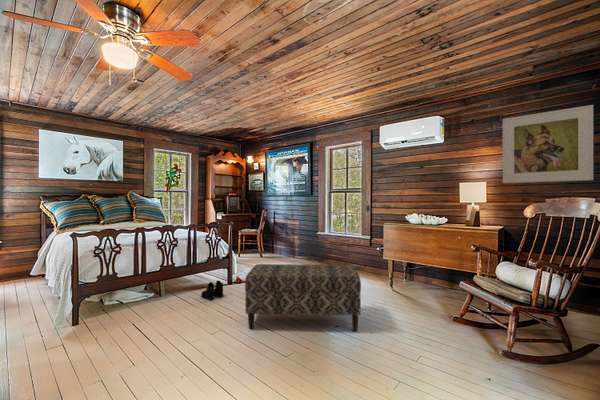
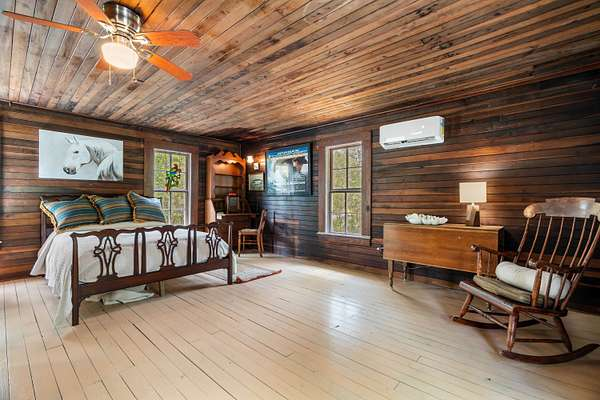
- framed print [502,104,594,184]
- boots [200,280,224,301]
- bench [244,263,362,332]
